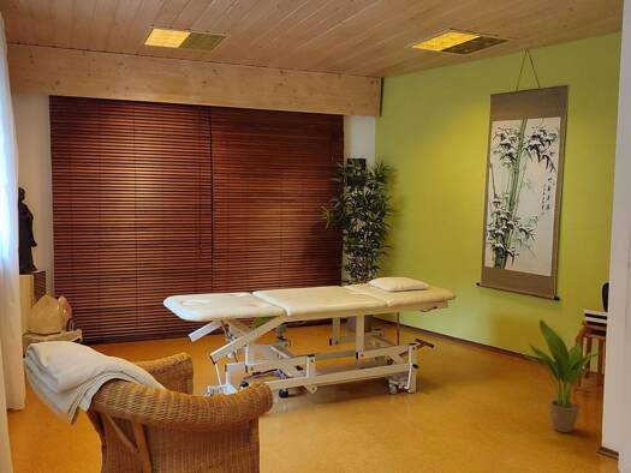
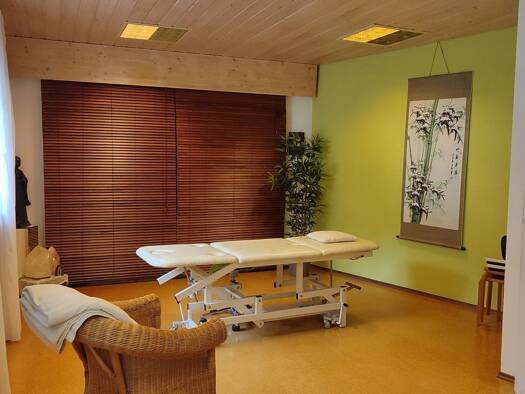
- potted plant [520,318,603,433]
